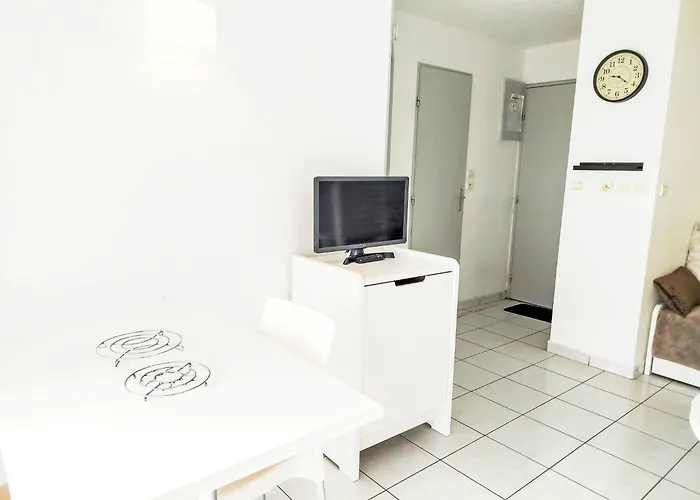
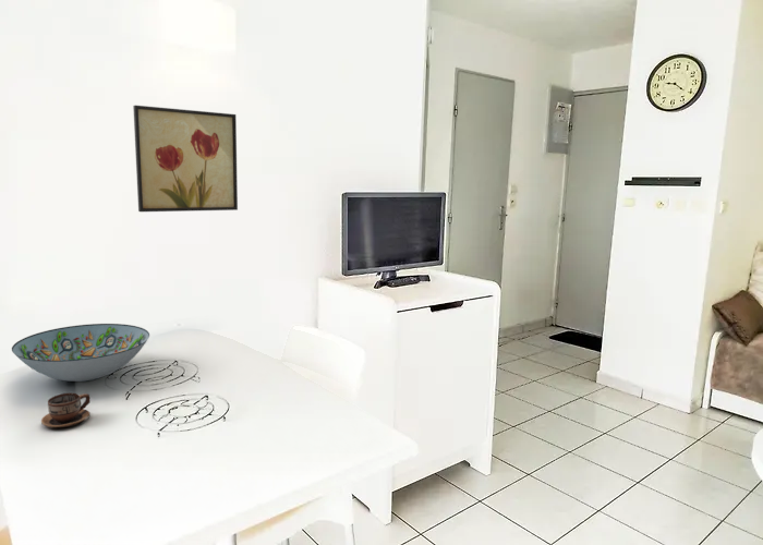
+ wall art [132,105,239,213]
+ cup [40,391,92,428]
+ decorative bowl [11,323,150,383]
